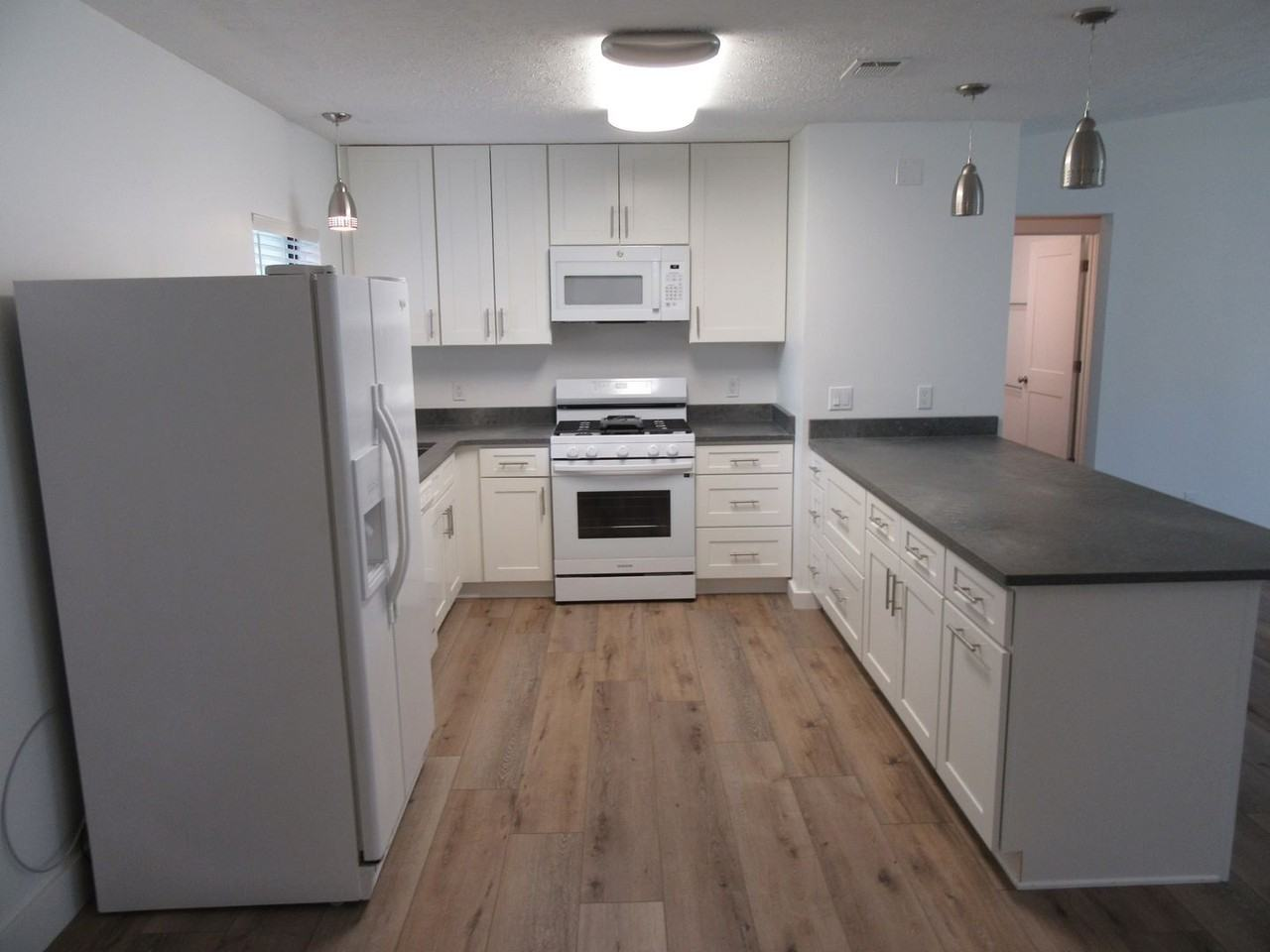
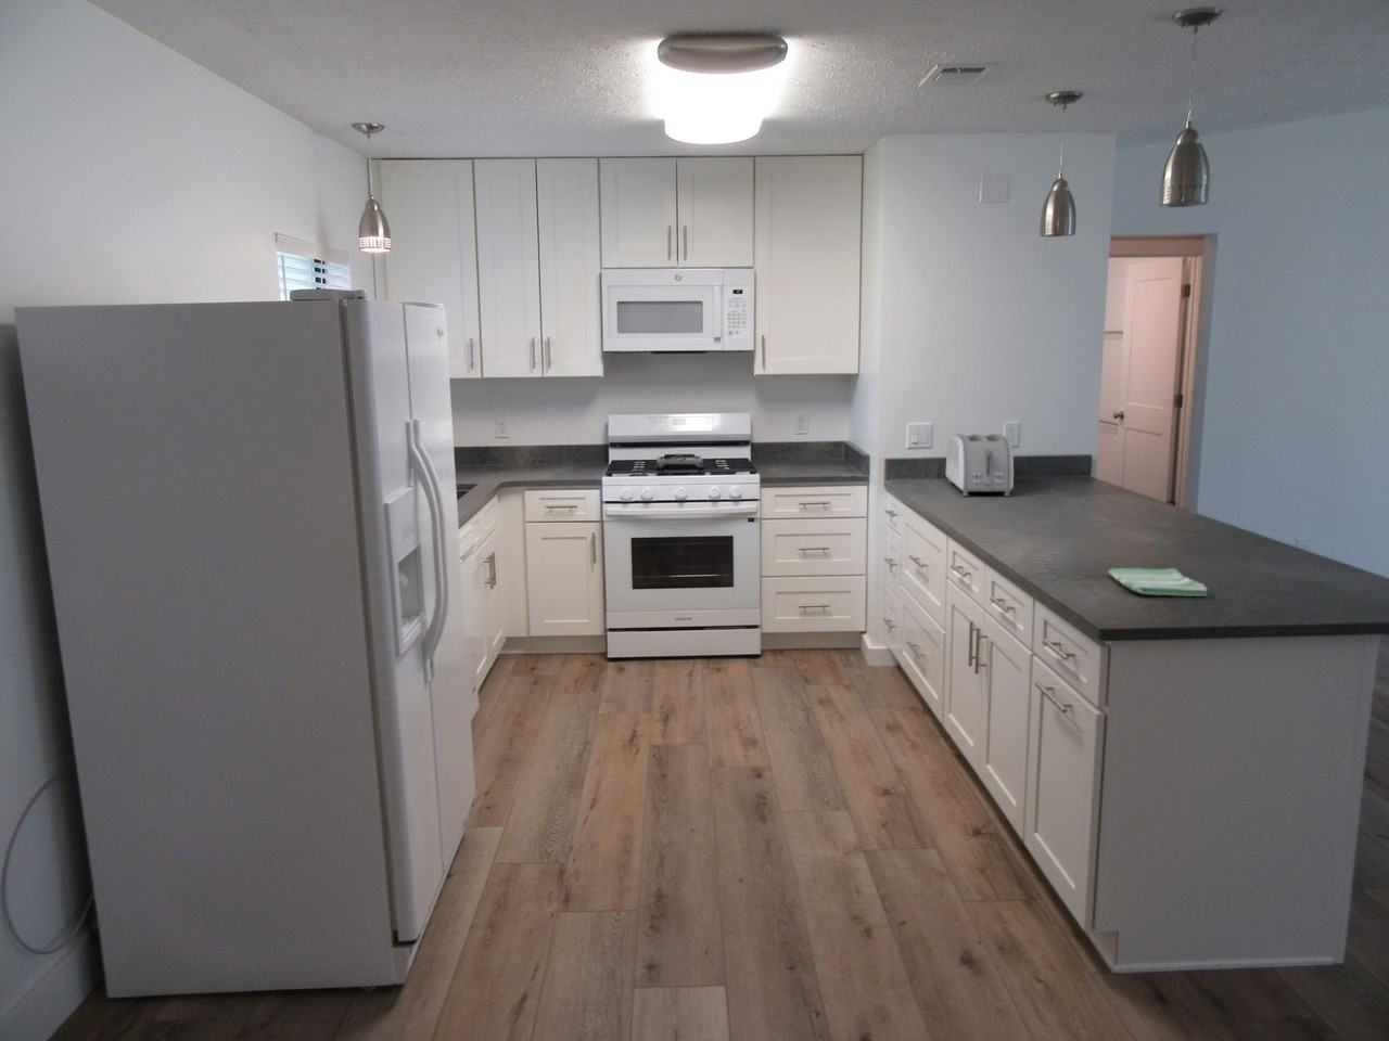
+ toaster [945,433,1015,496]
+ dish towel [1107,568,1209,597]
